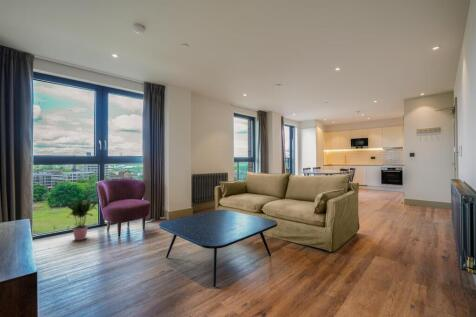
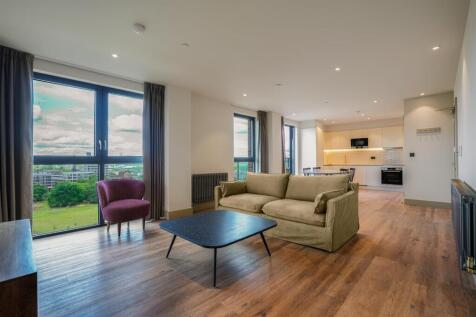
- potted plant [64,198,98,241]
